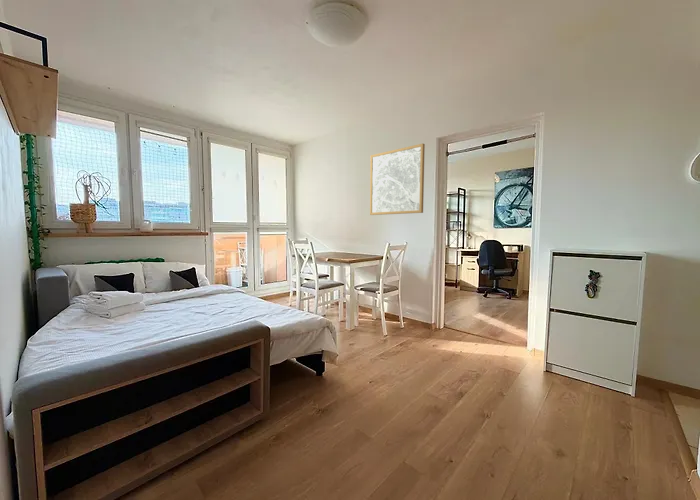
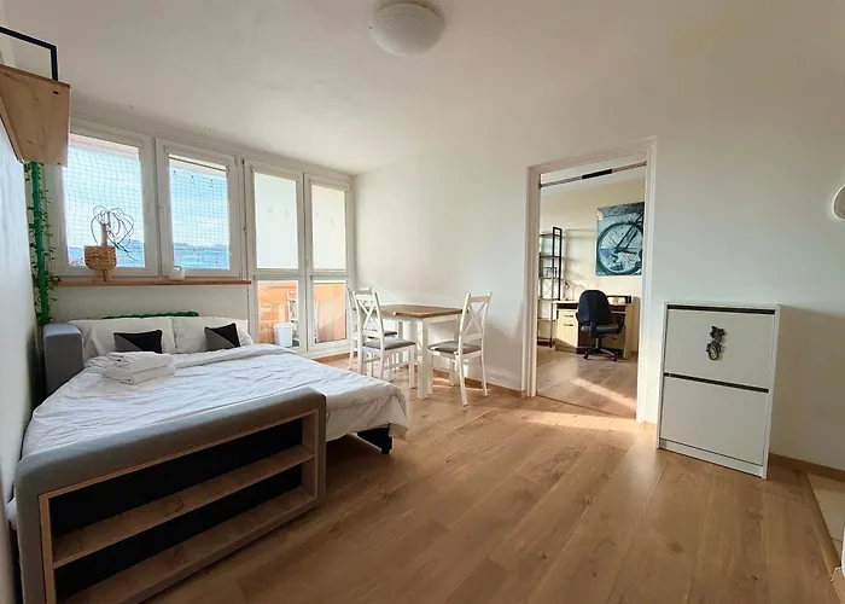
- wall art [369,142,426,216]
